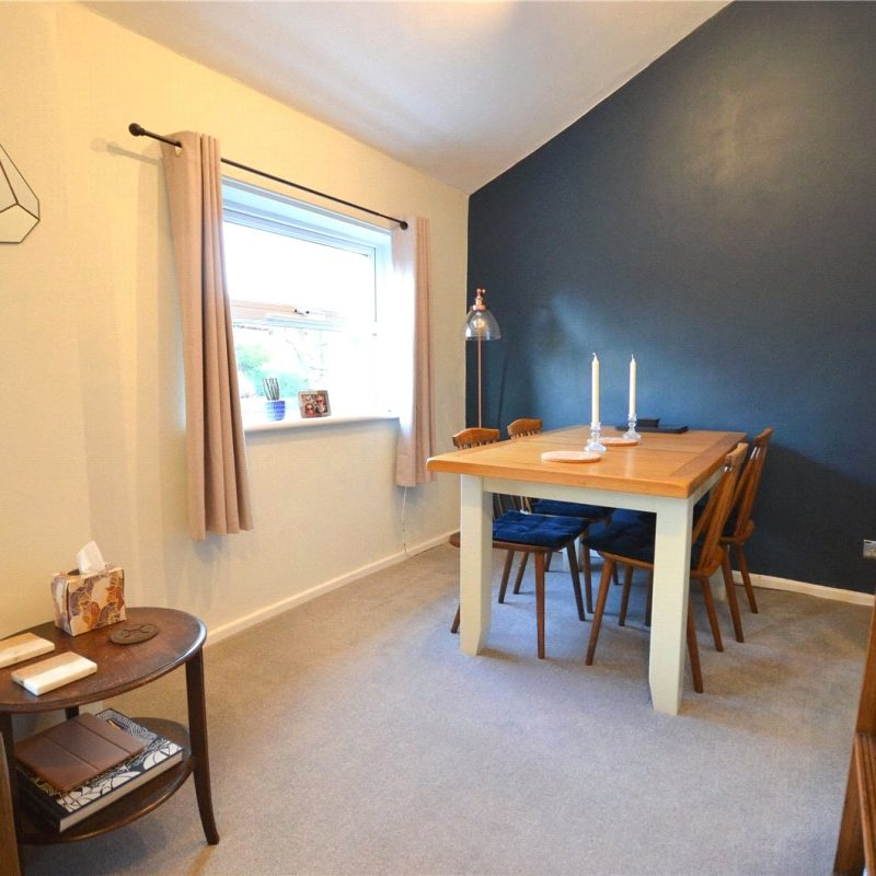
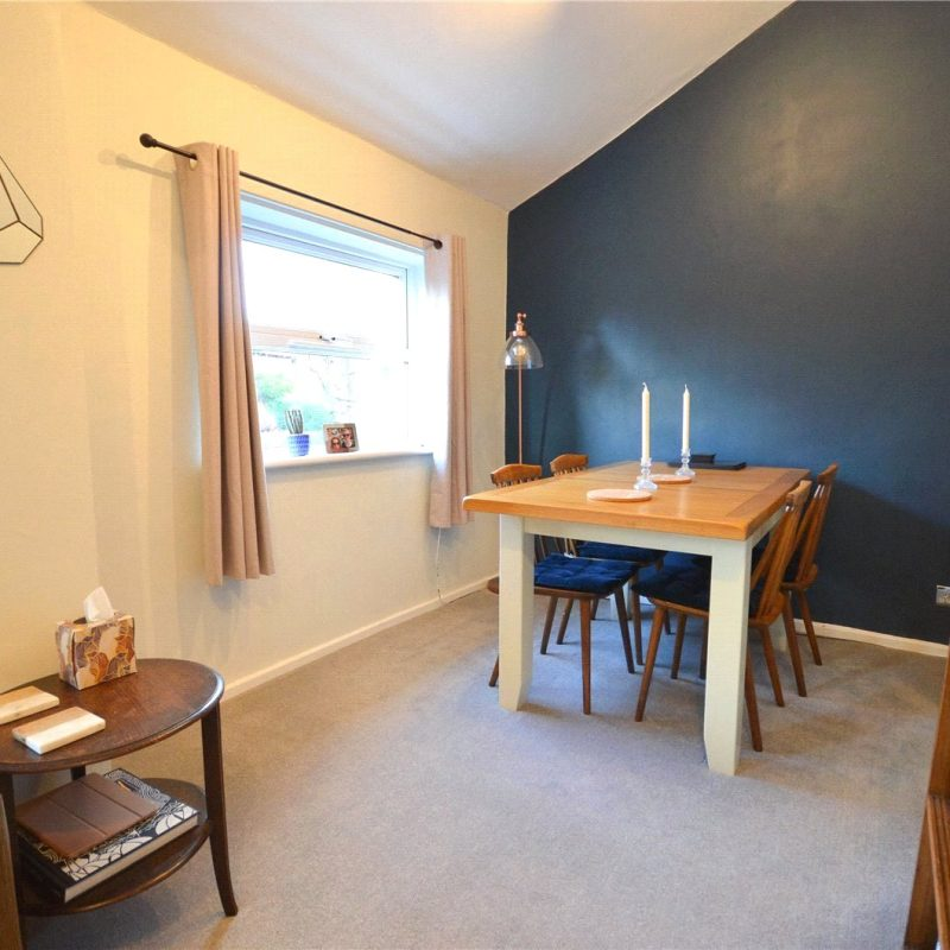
- coaster [110,622,160,645]
